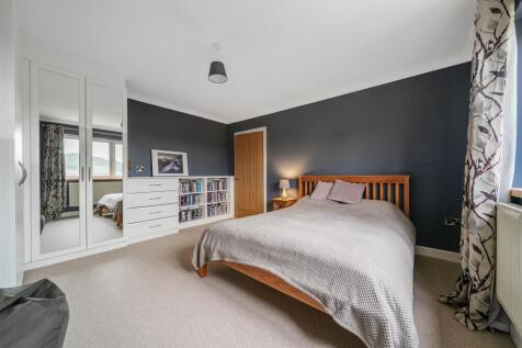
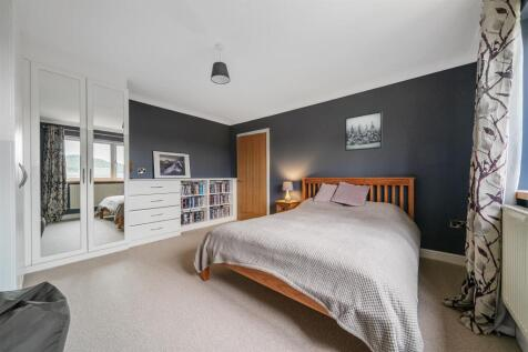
+ wall art [344,111,384,152]
